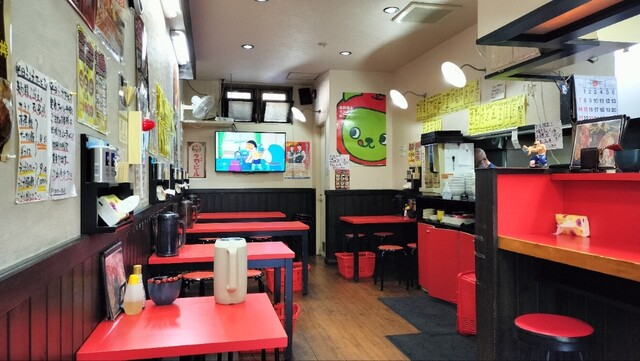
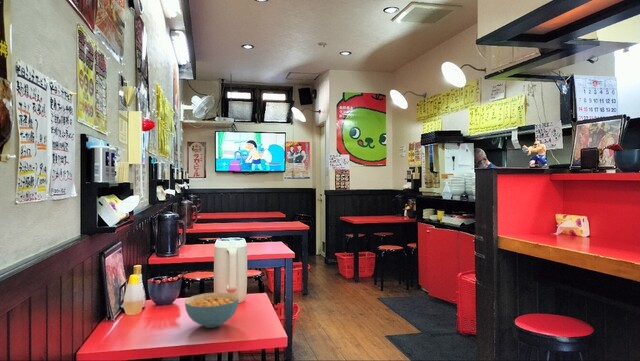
+ cereal bowl [184,291,240,329]
